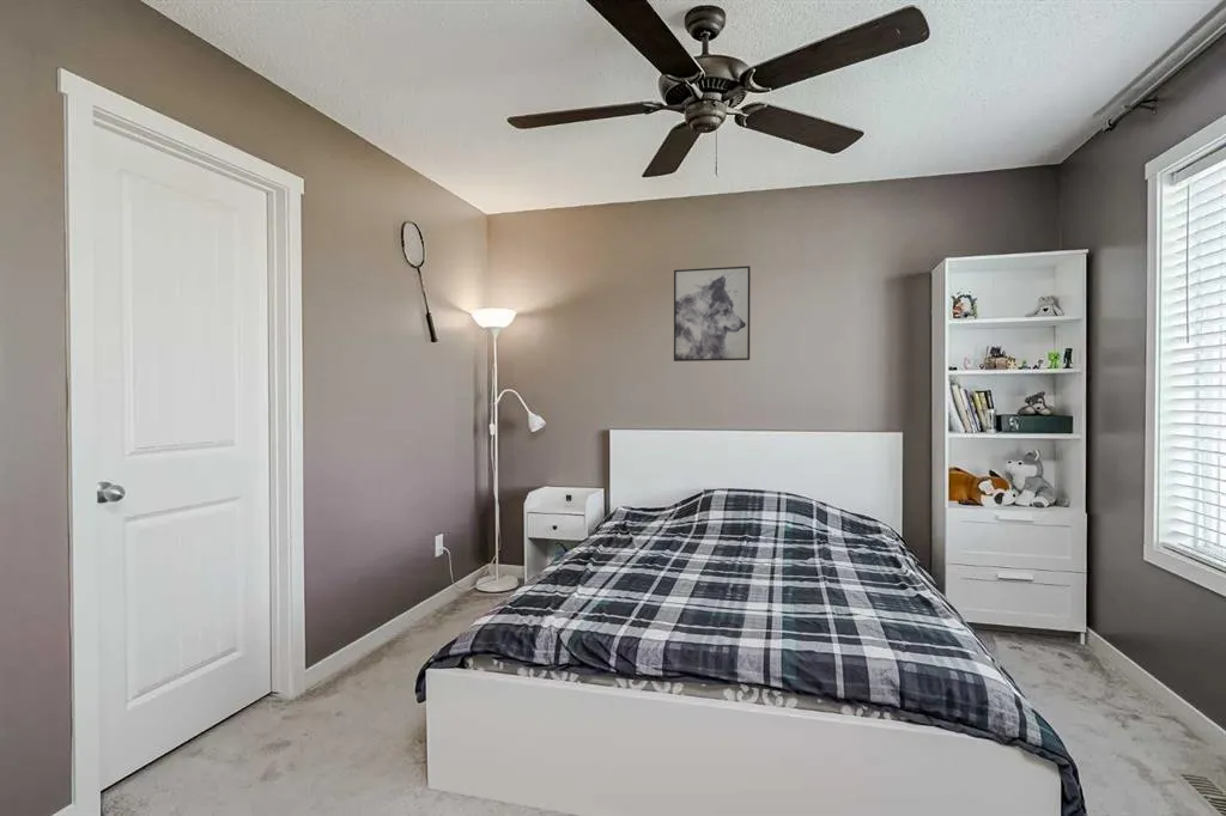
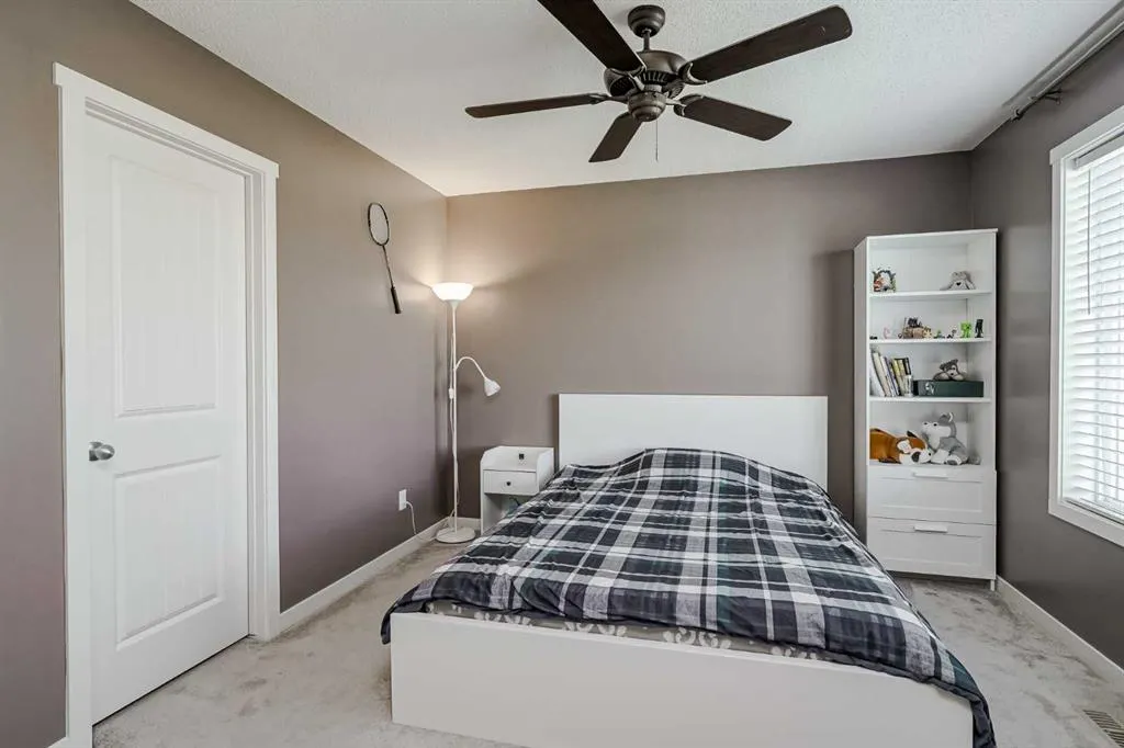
- wall art [673,264,752,363]
